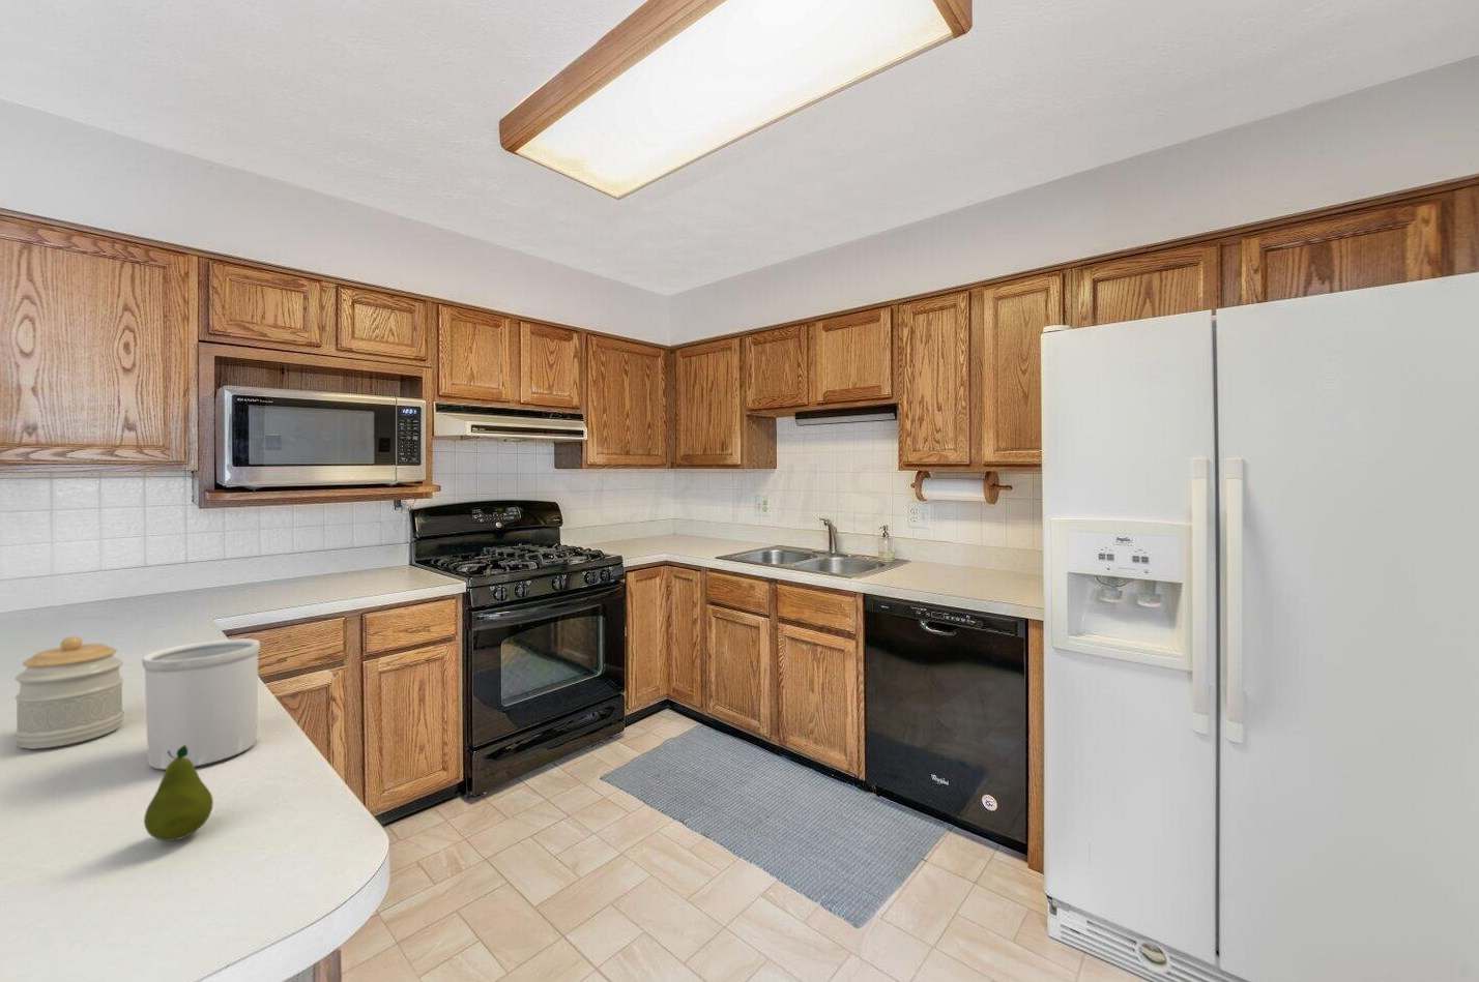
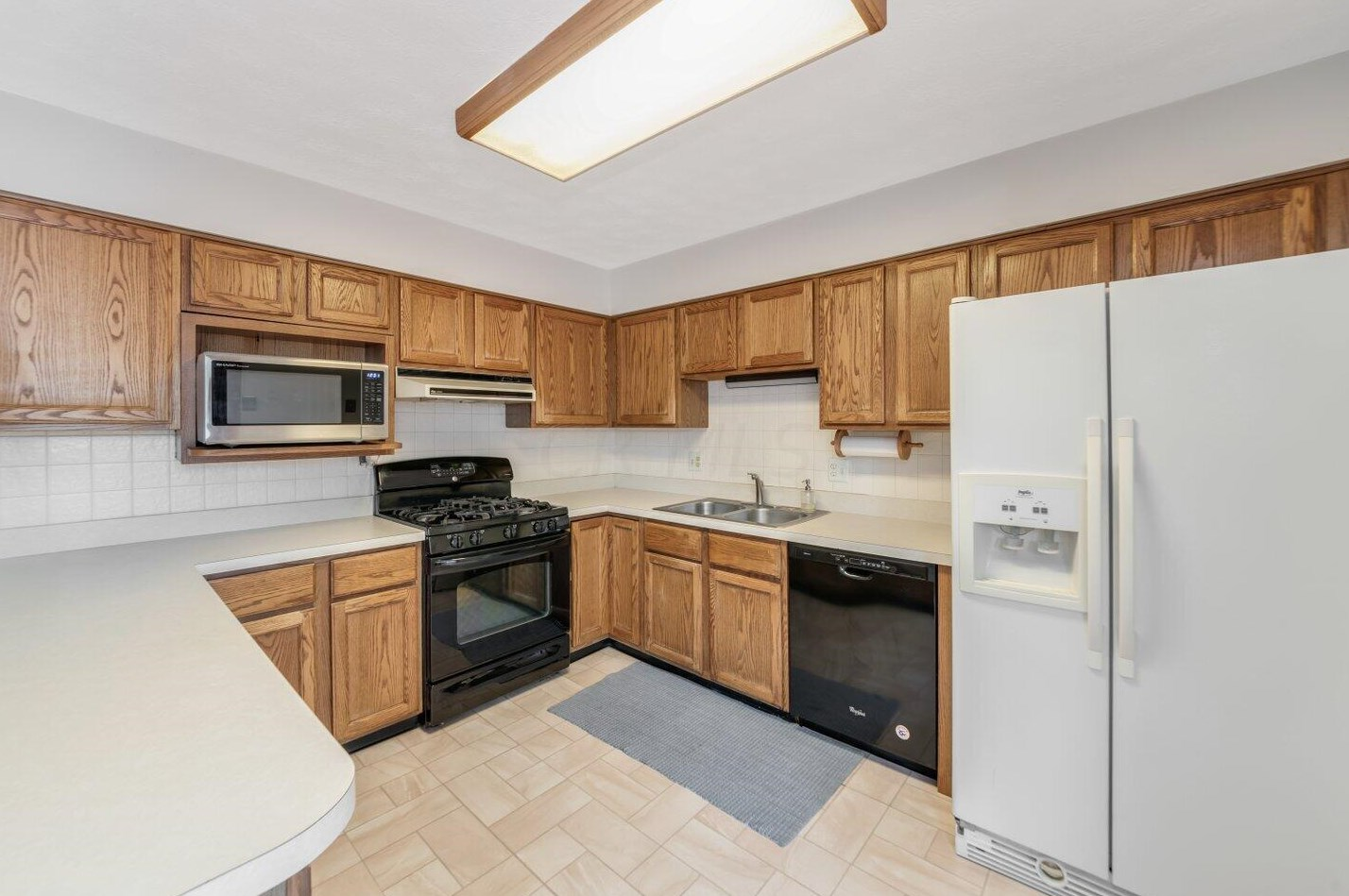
- utensil holder [140,638,261,769]
- fruit [143,745,215,843]
- jar [13,636,124,751]
